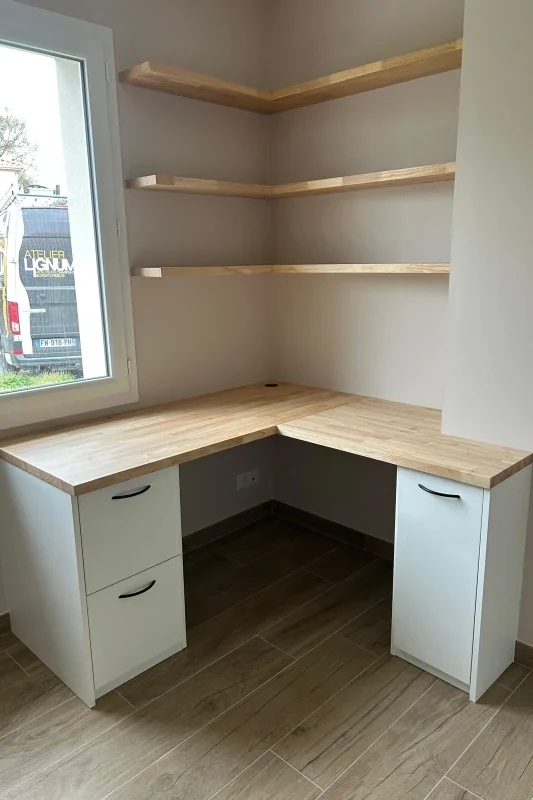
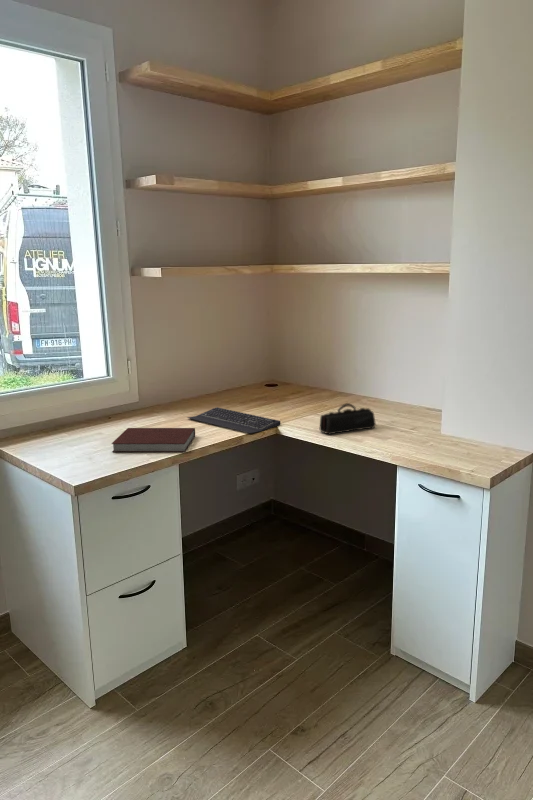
+ pencil case [319,402,377,435]
+ keyboard [186,406,282,434]
+ notebook [111,427,196,453]
